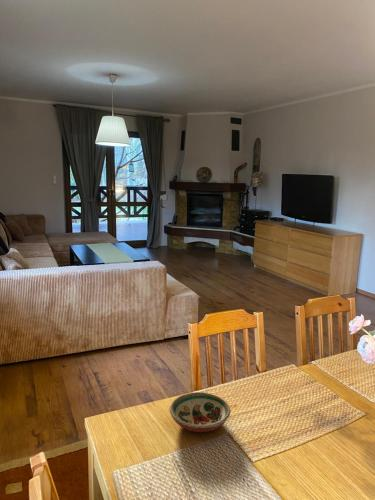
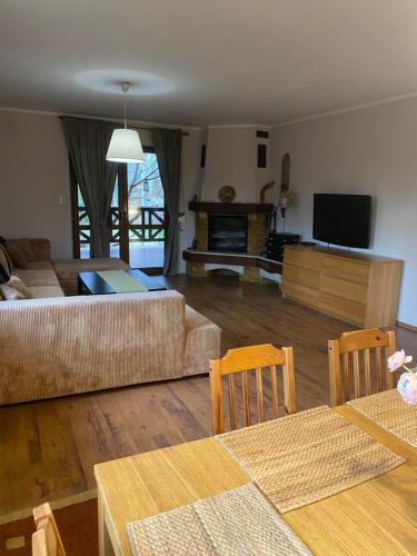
- decorative bowl [168,391,231,433]
